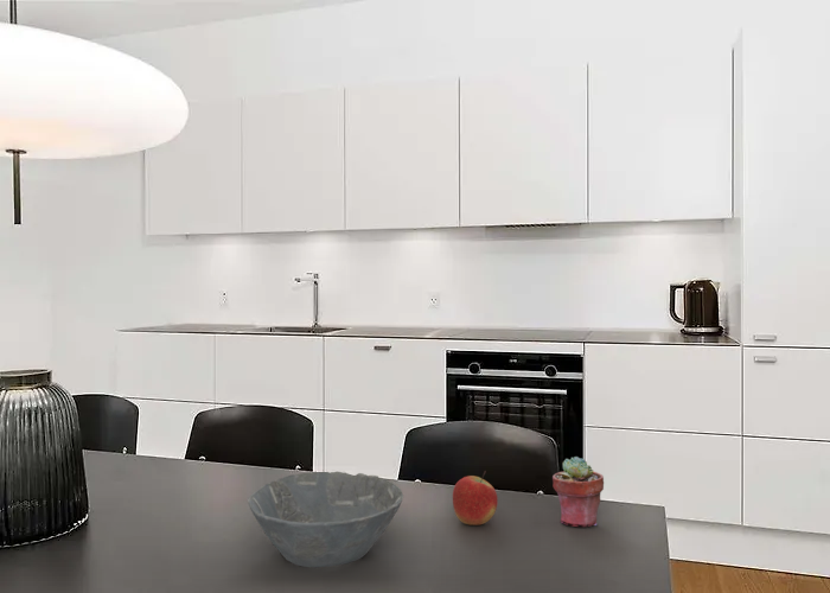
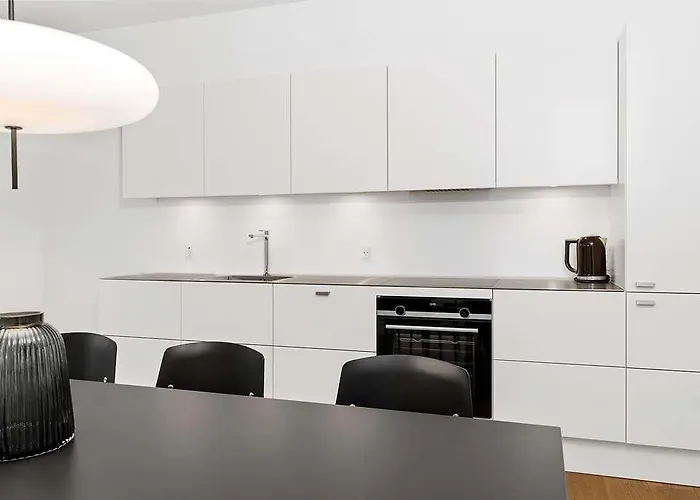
- potted succulent [551,455,605,528]
- apple [452,470,499,527]
- bowl [247,471,404,568]
